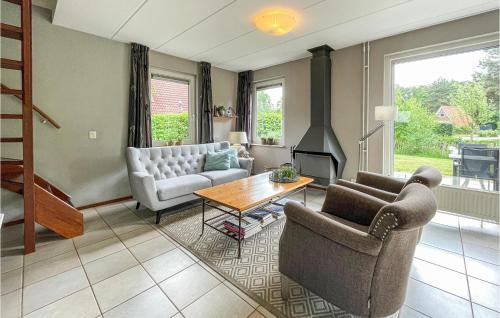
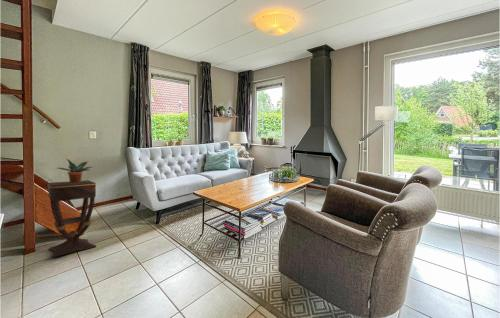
+ potted plant [57,158,92,183]
+ side table [47,179,98,258]
